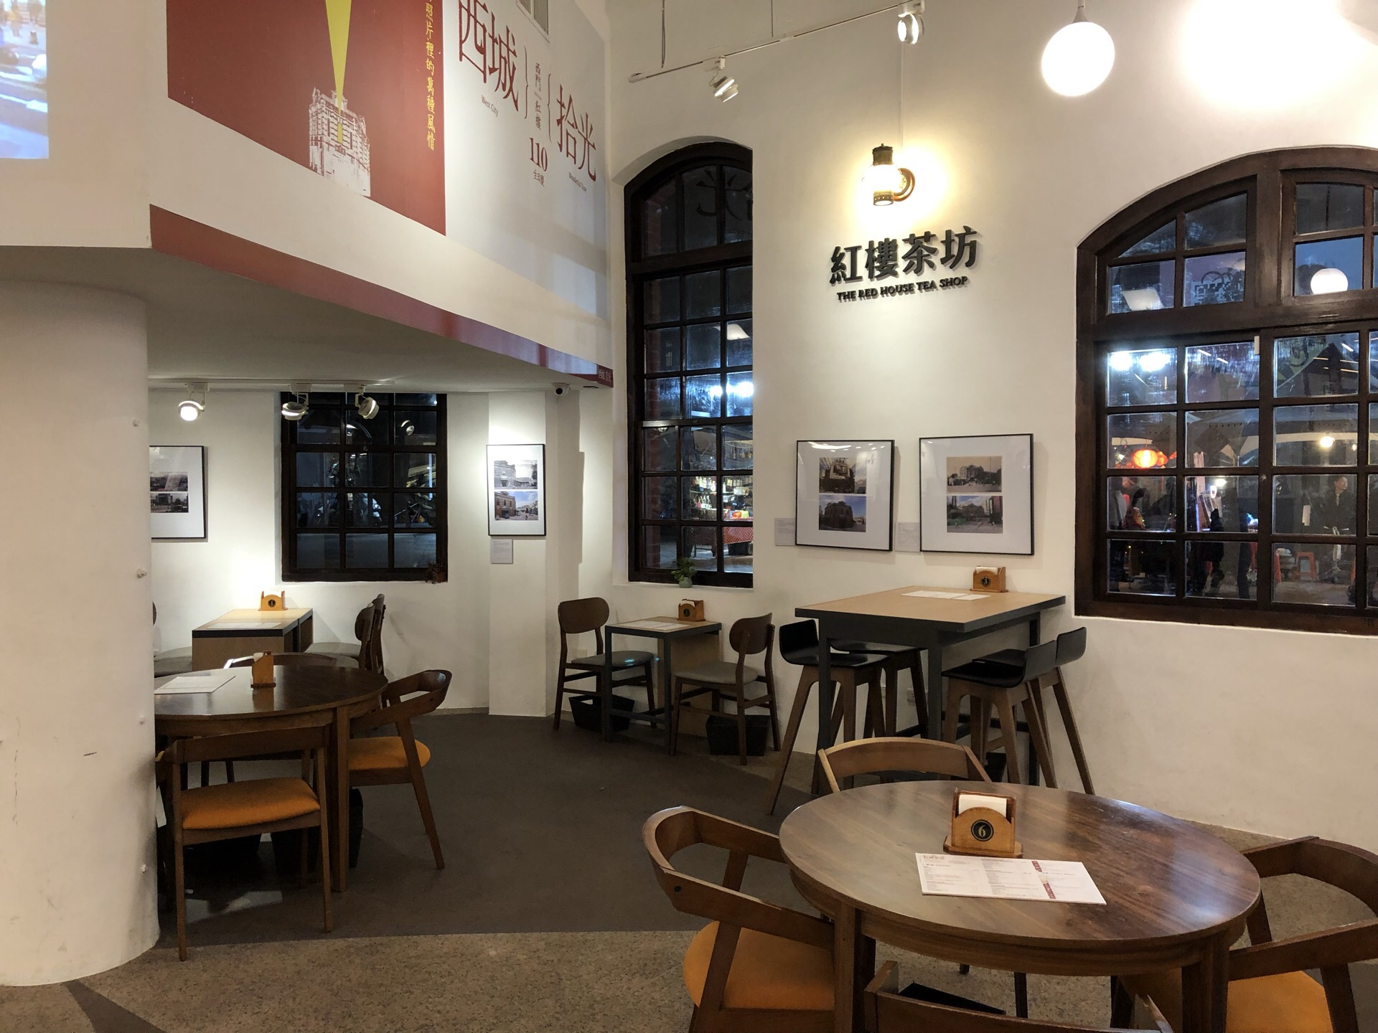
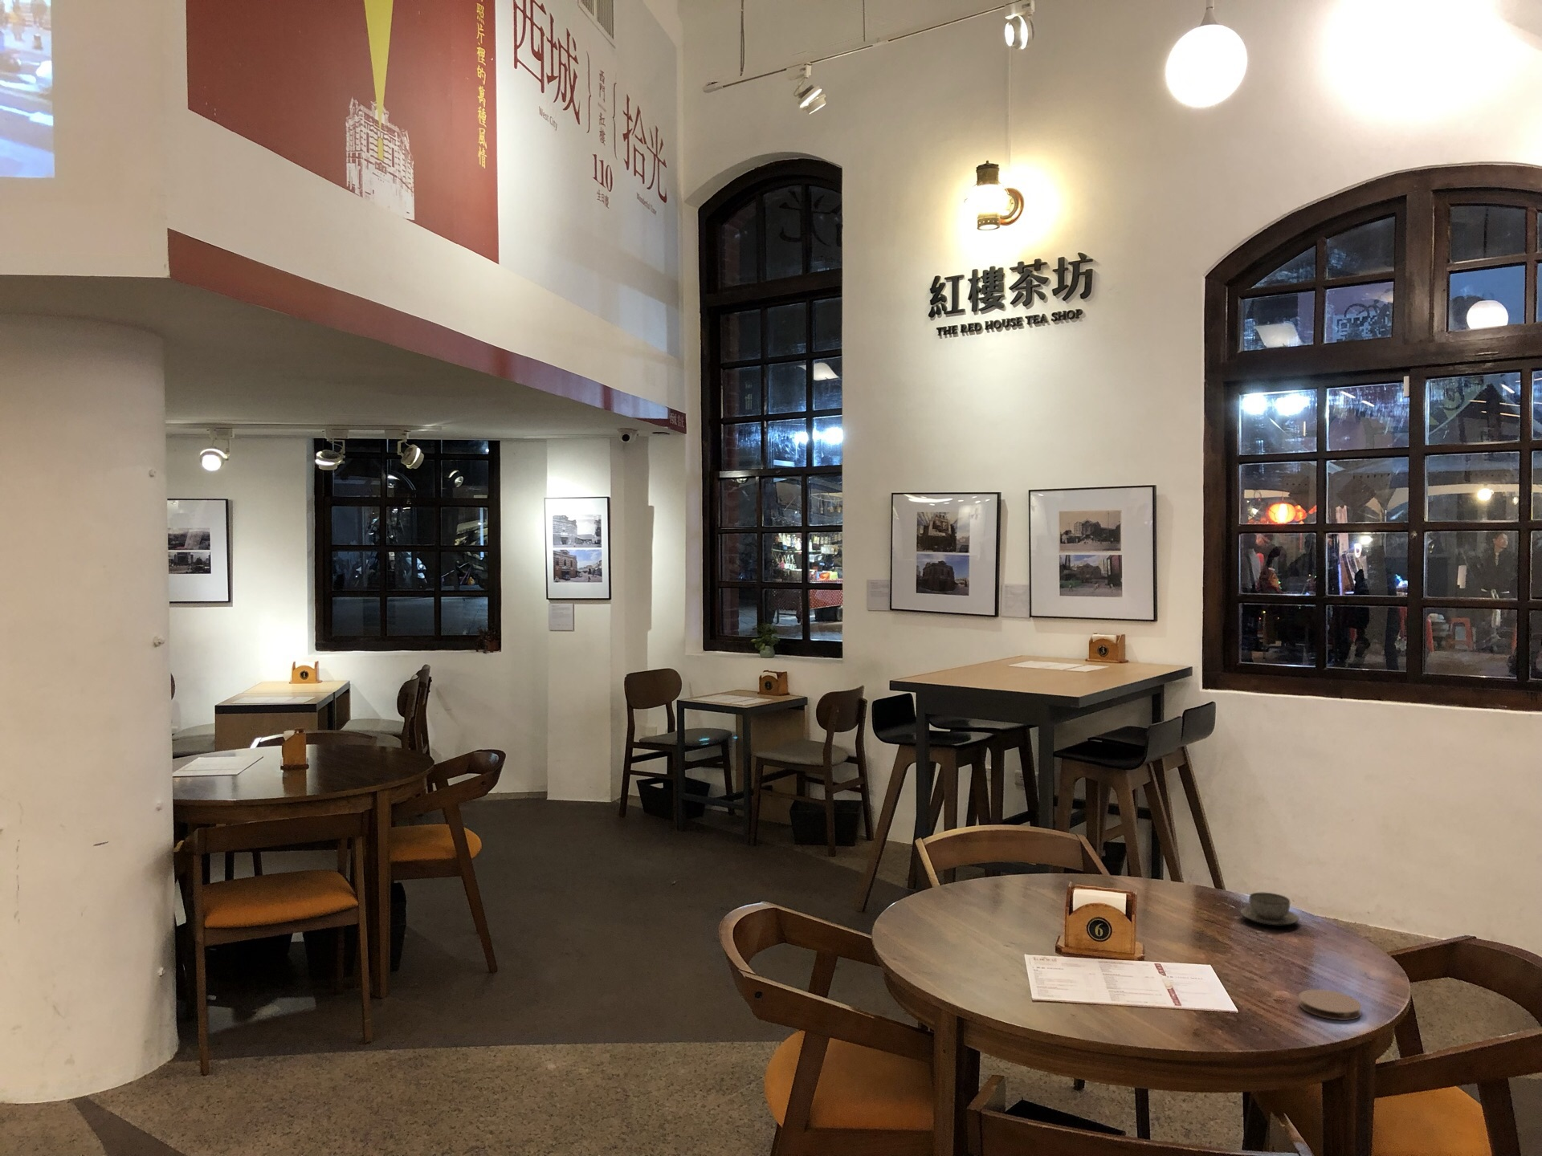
+ coaster [1298,988,1362,1021]
+ teacup [1240,891,1300,925]
